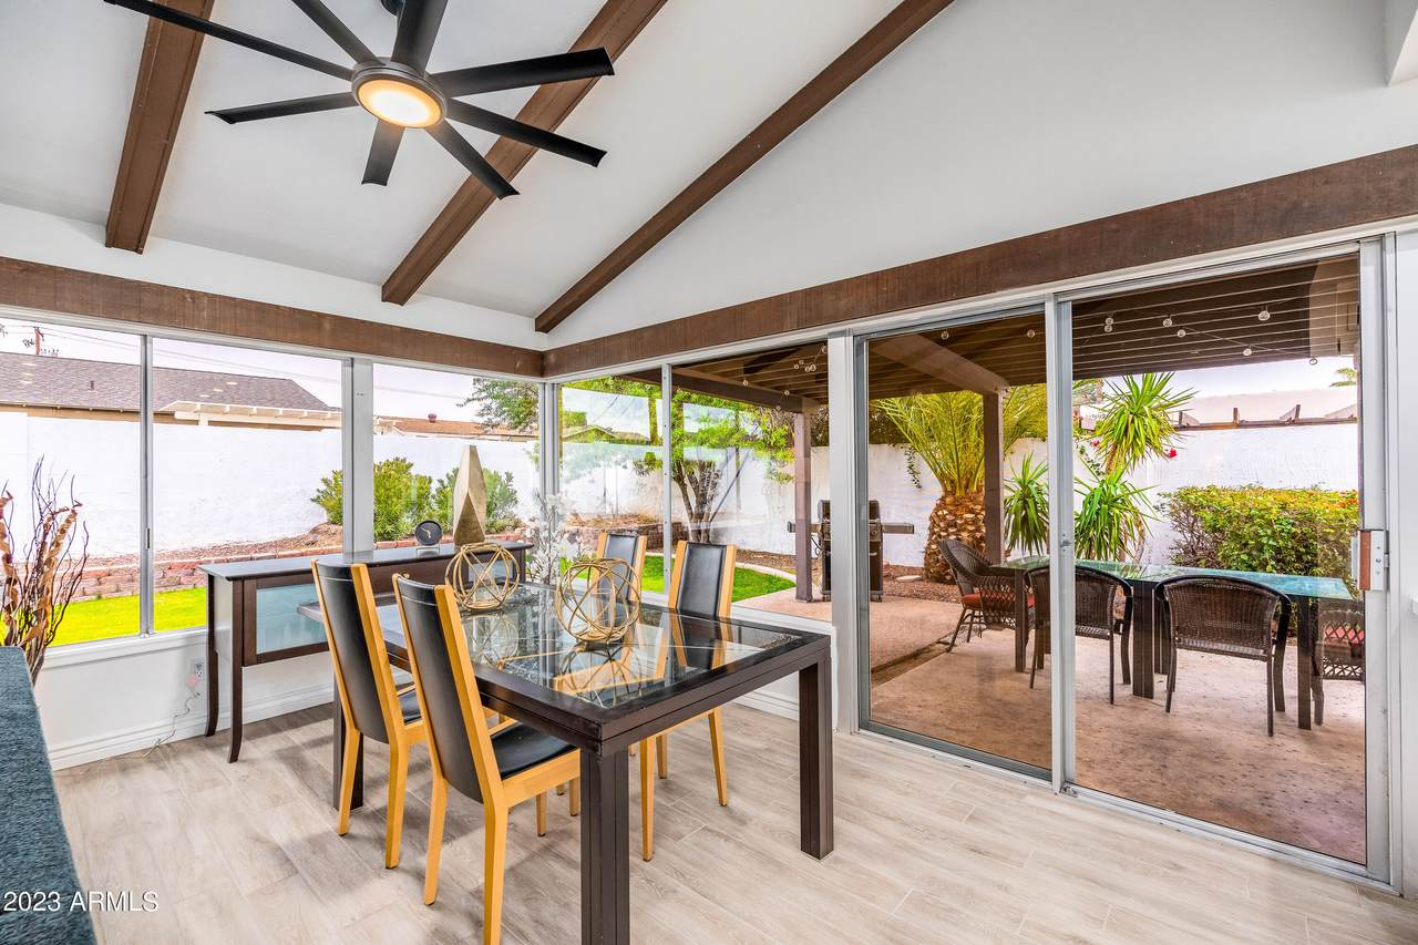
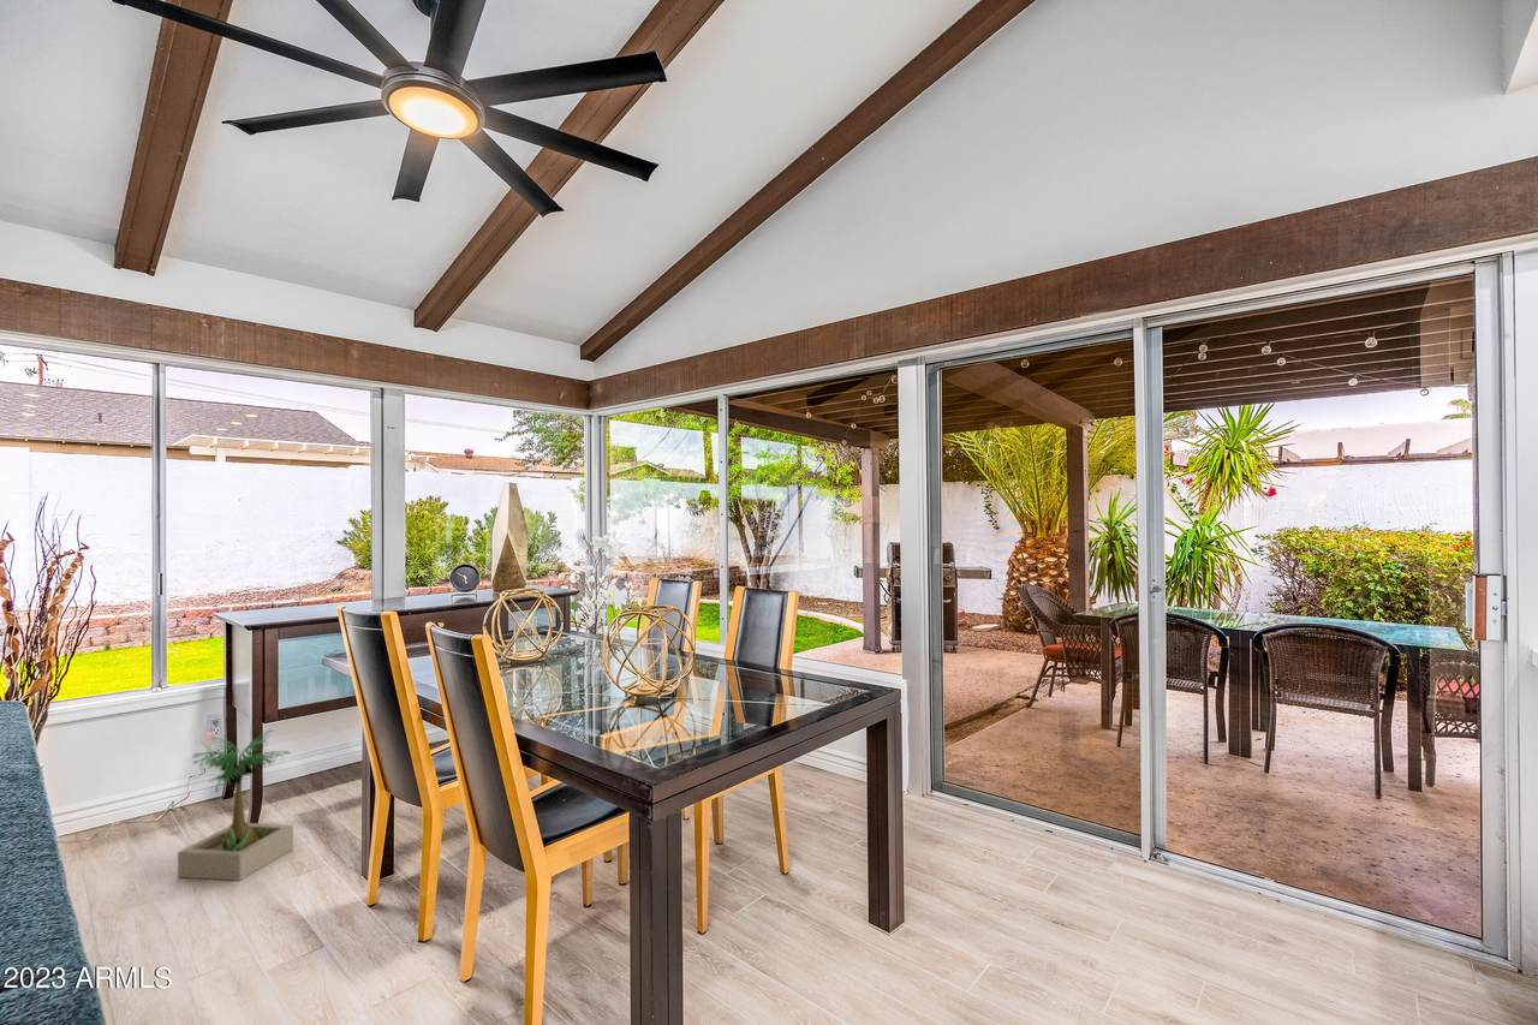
+ potted plant [177,728,294,882]
